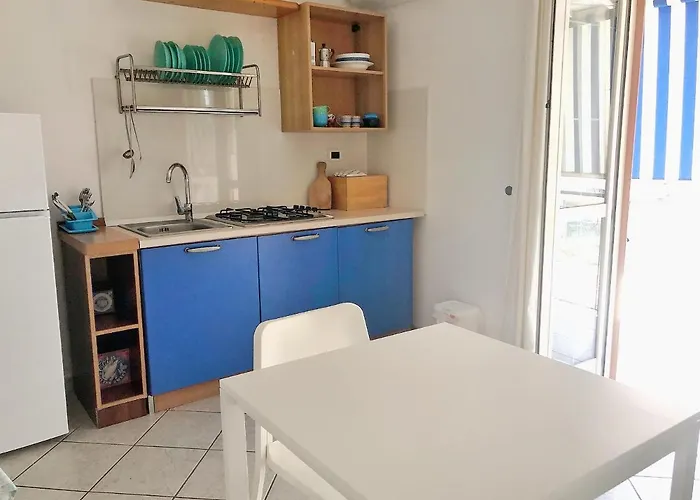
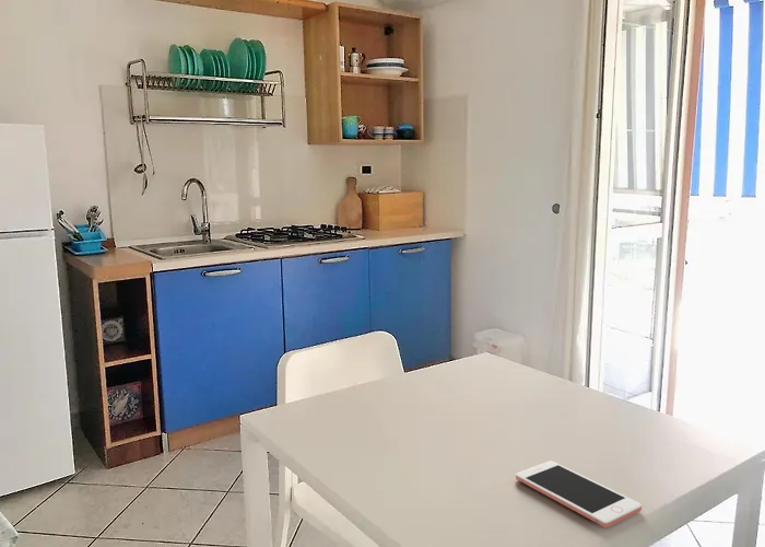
+ cell phone [515,461,643,528]
